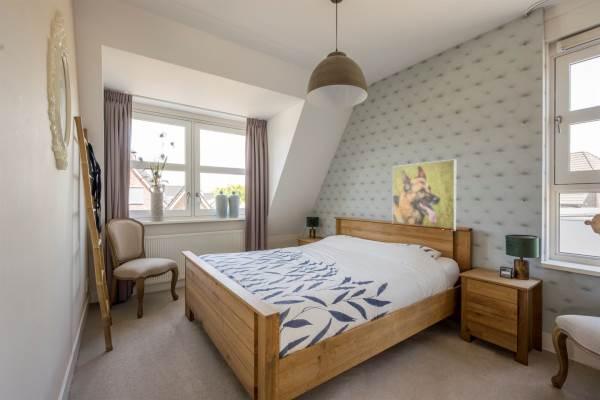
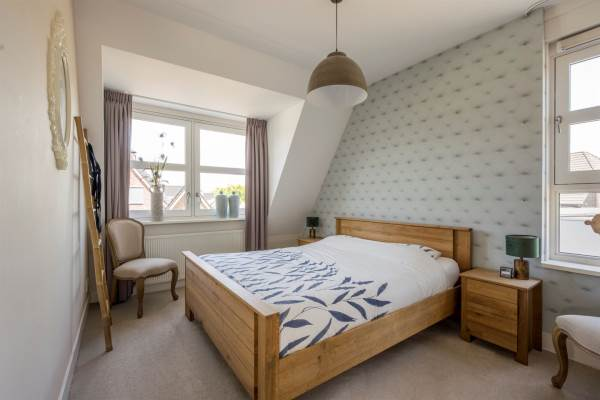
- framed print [392,158,457,232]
